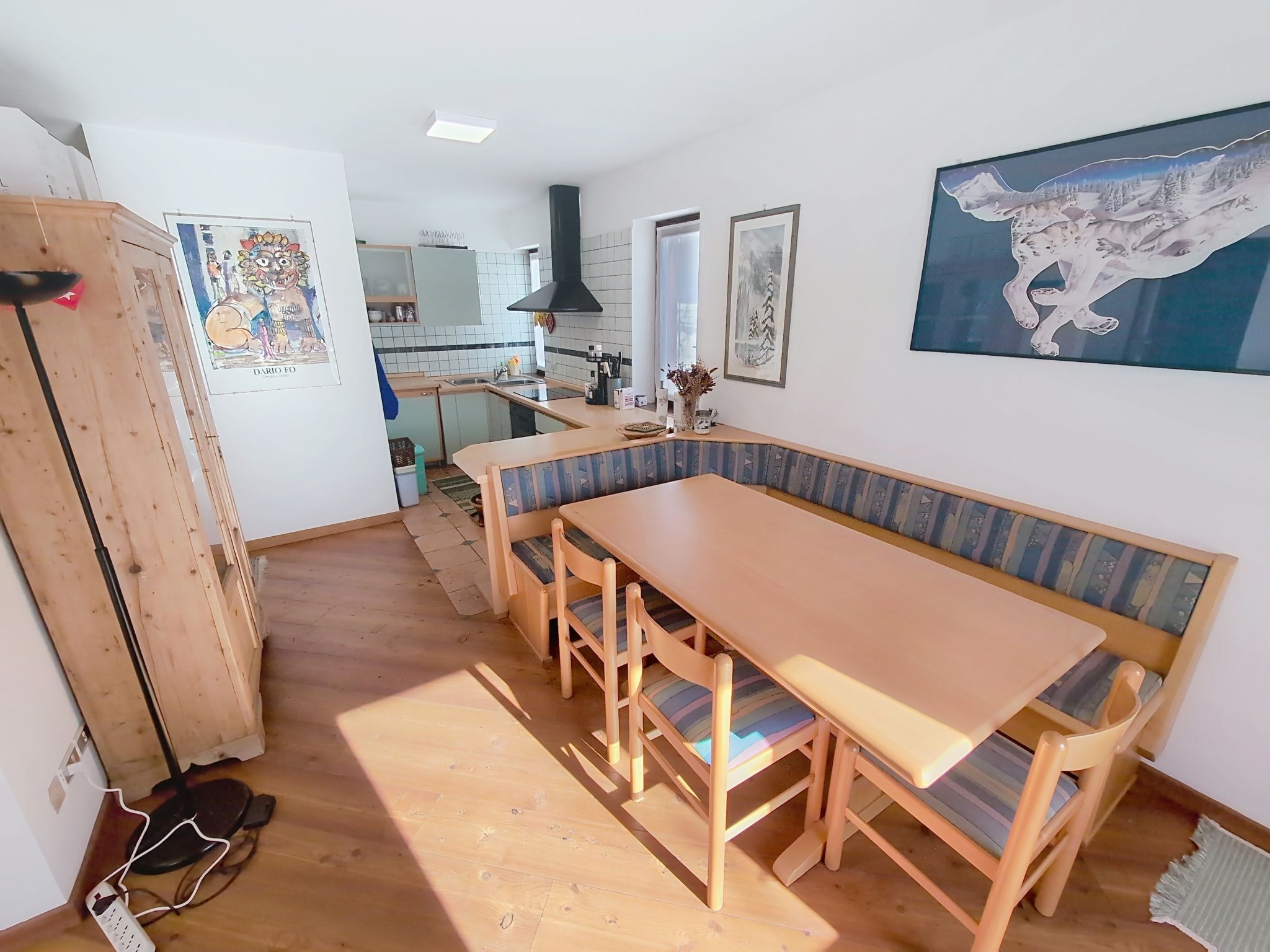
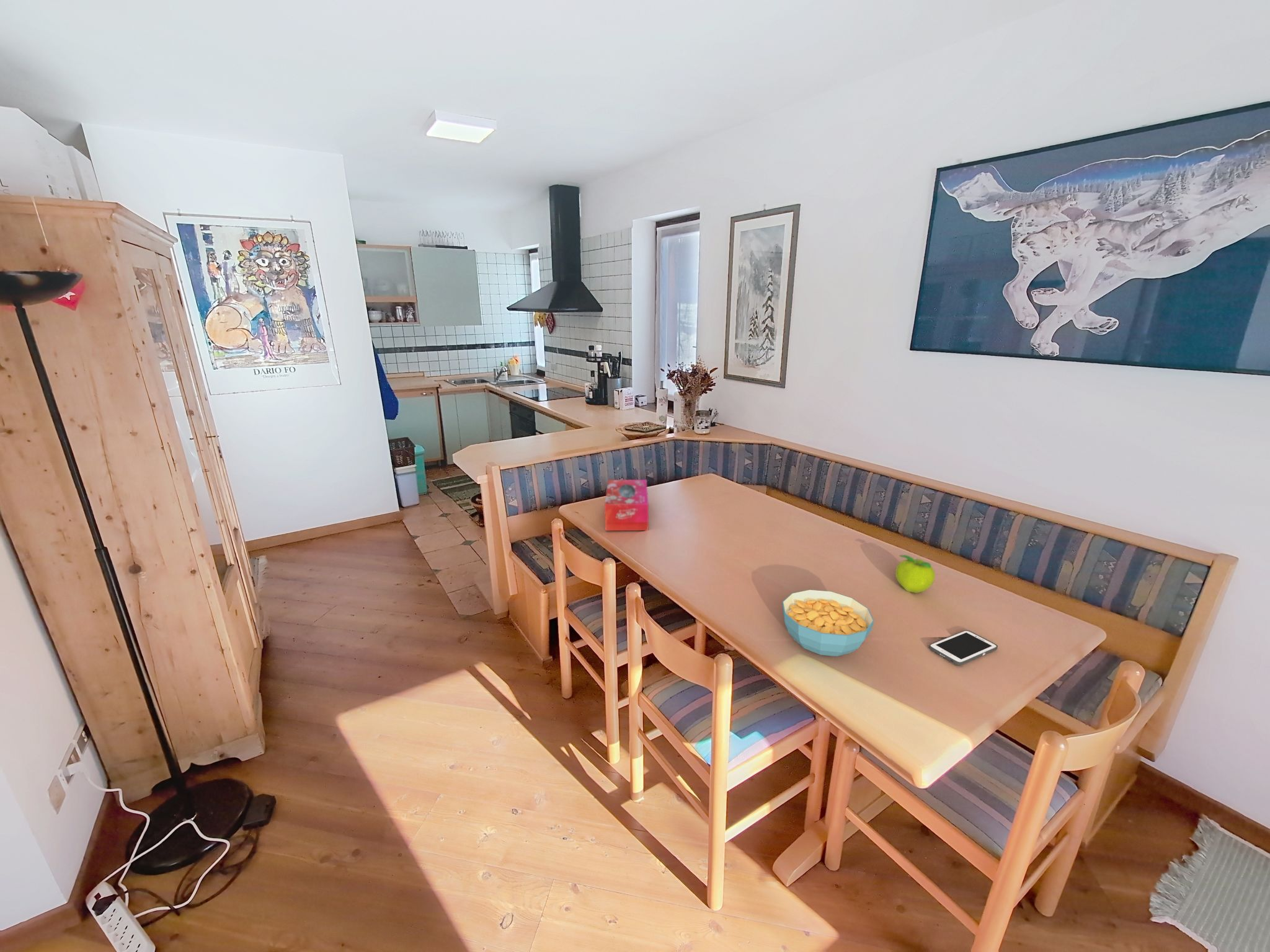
+ tissue box [604,479,649,531]
+ fruit [895,554,936,594]
+ cell phone [928,630,998,666]
+ cereal bowl [782,589,875,657]
